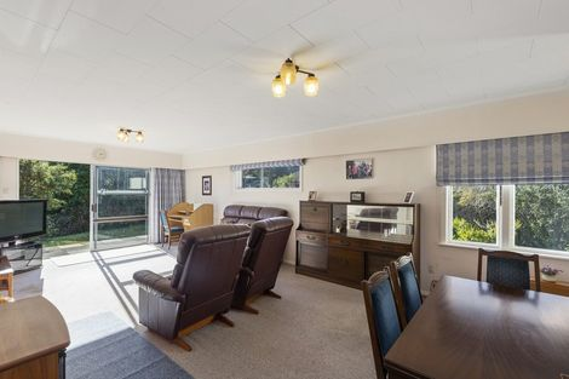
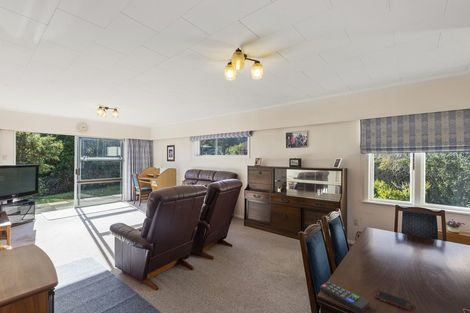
+ remote control [319,280,370,313]
+ cell phone [374,289,412,312]
